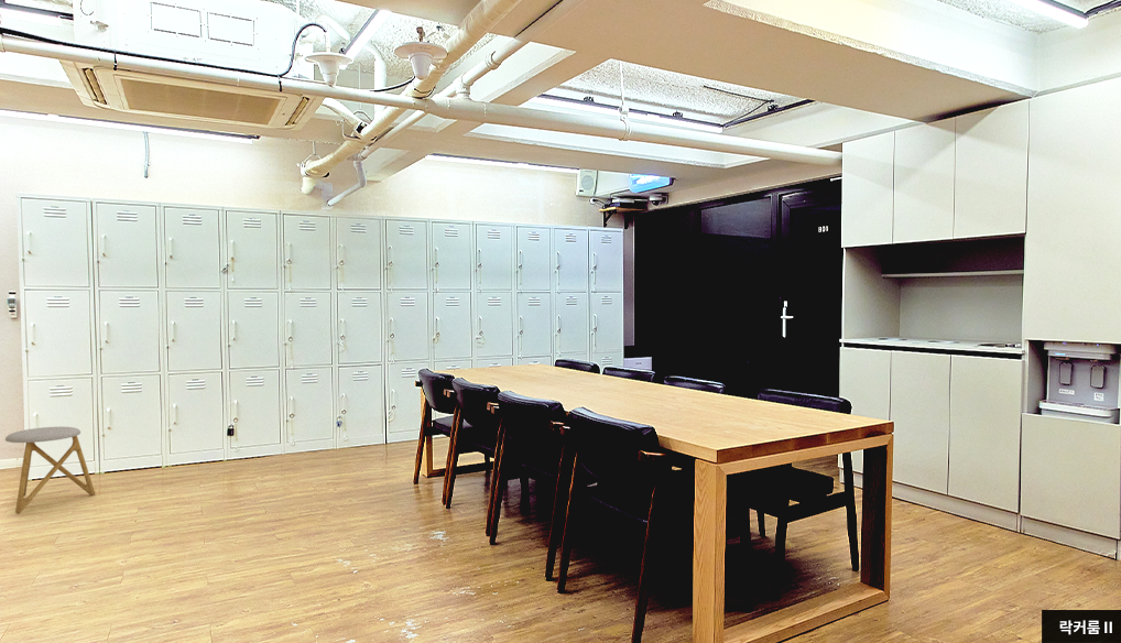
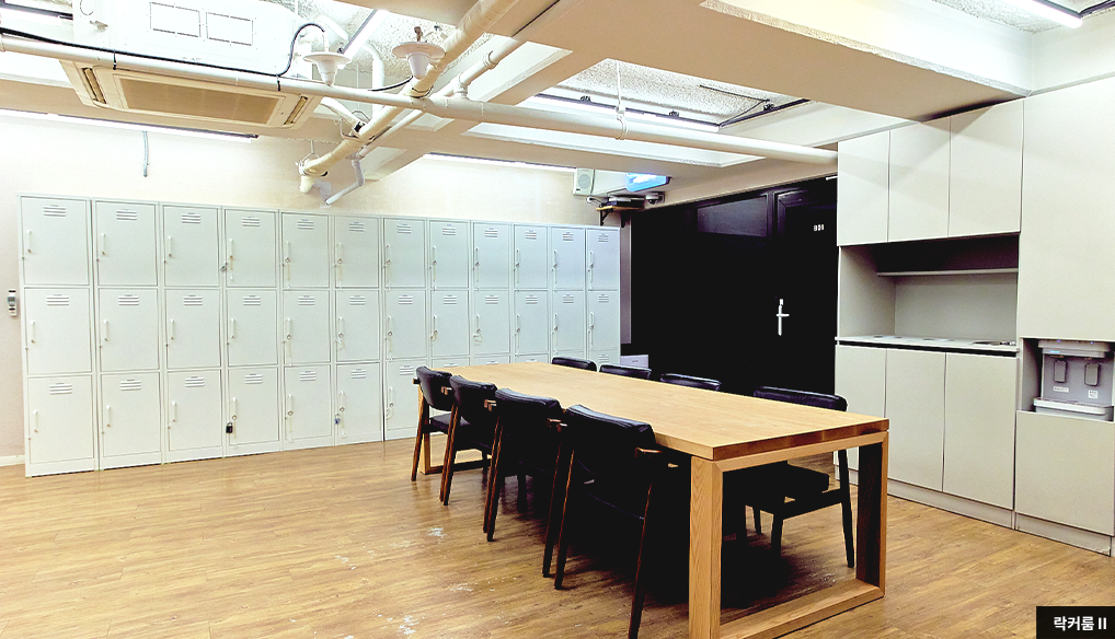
- stool [4,426,96,515]
